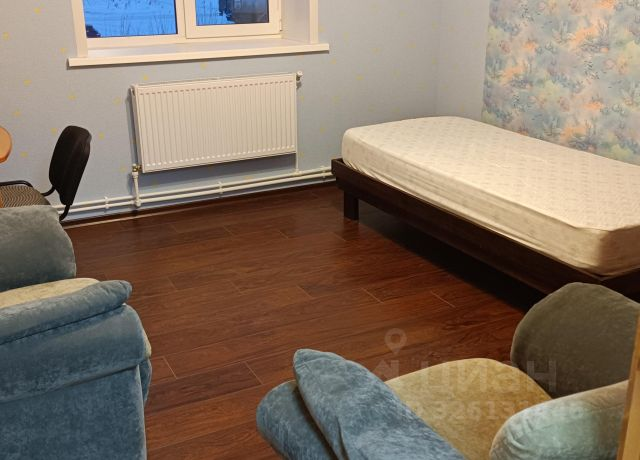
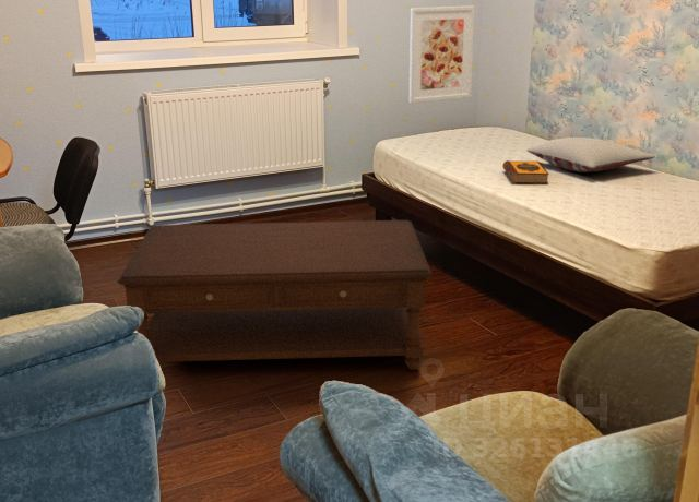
+ pillow [525,136,656,174]
+ hardback book [501,159,550,184]
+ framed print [407,4,476,104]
+ coffee table [116,219,434,371]
